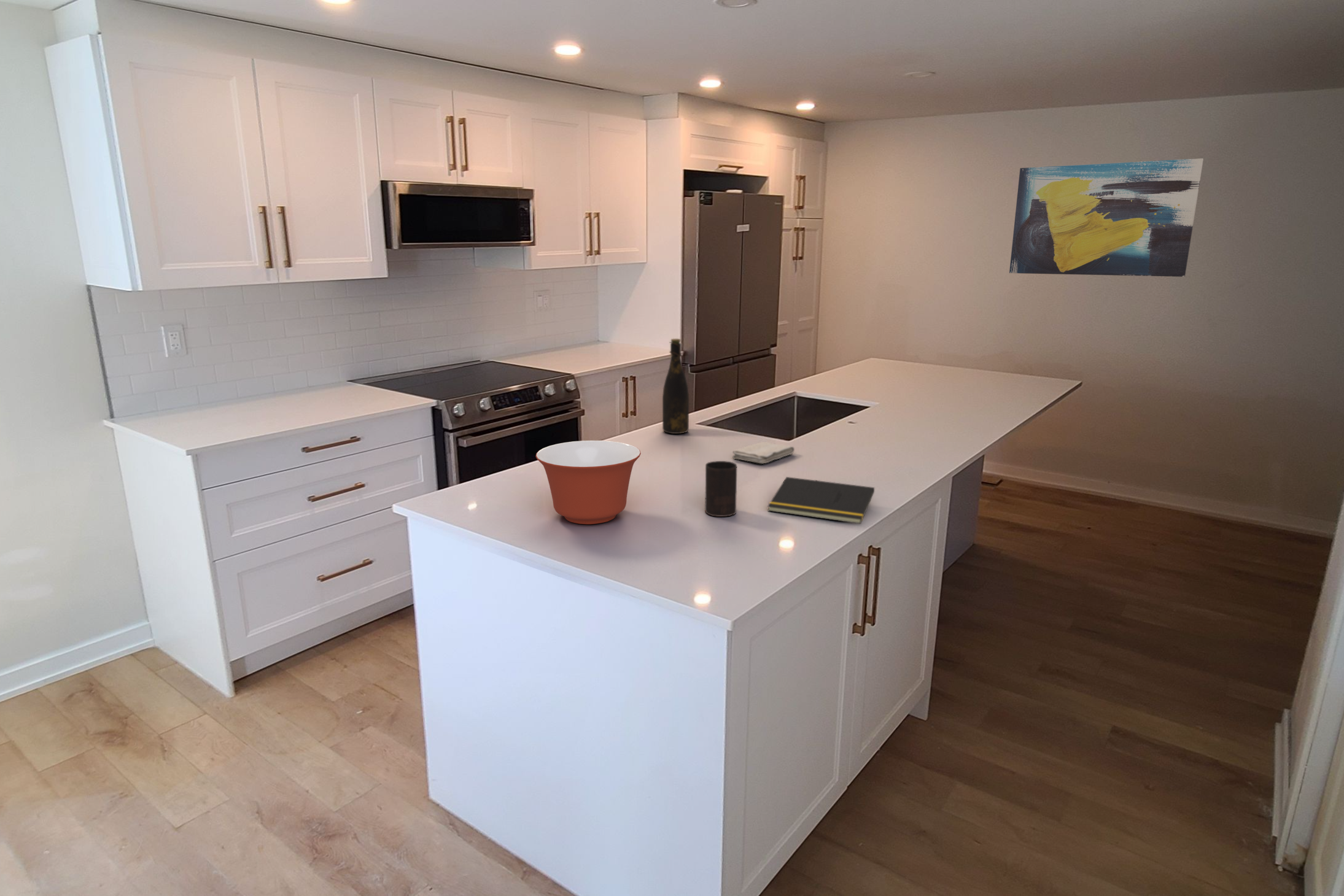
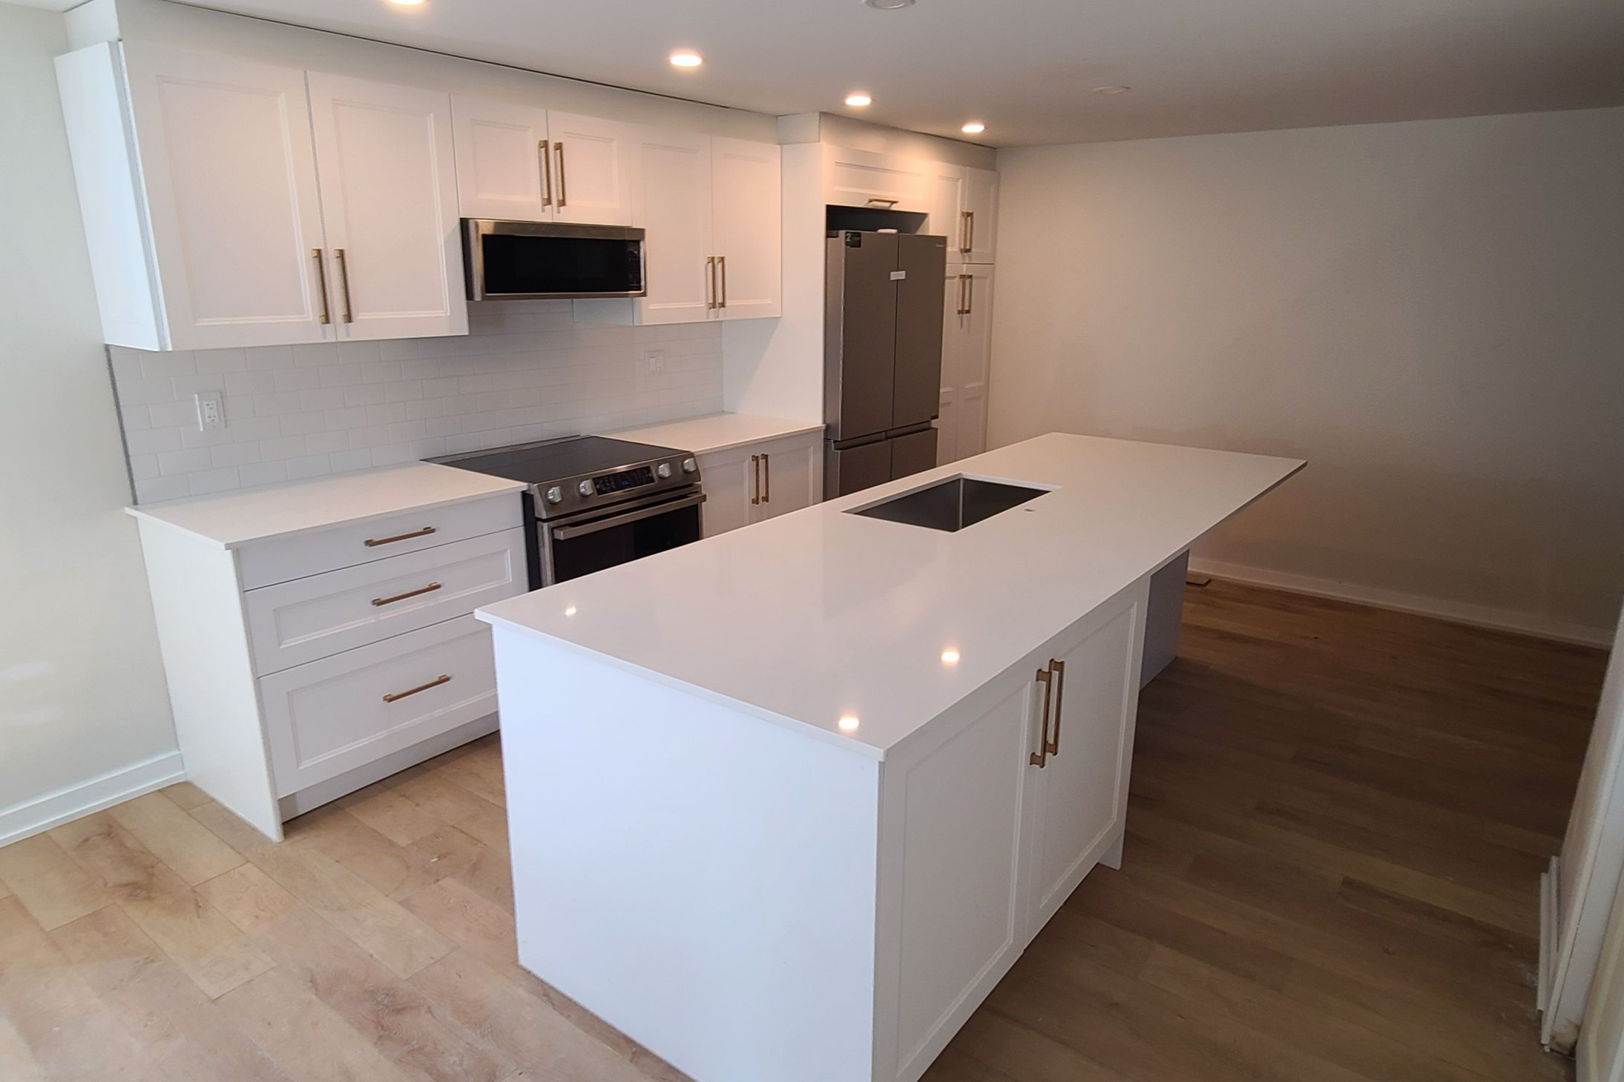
- bottle [662,338,689,434]
- wall art [1009,158,1204,277]
- washcloth [732,441,795,465]
- notepad [767,476,875,525]
- cup [704,460,737,517]
- mixing bowl [535,440,642,525]
